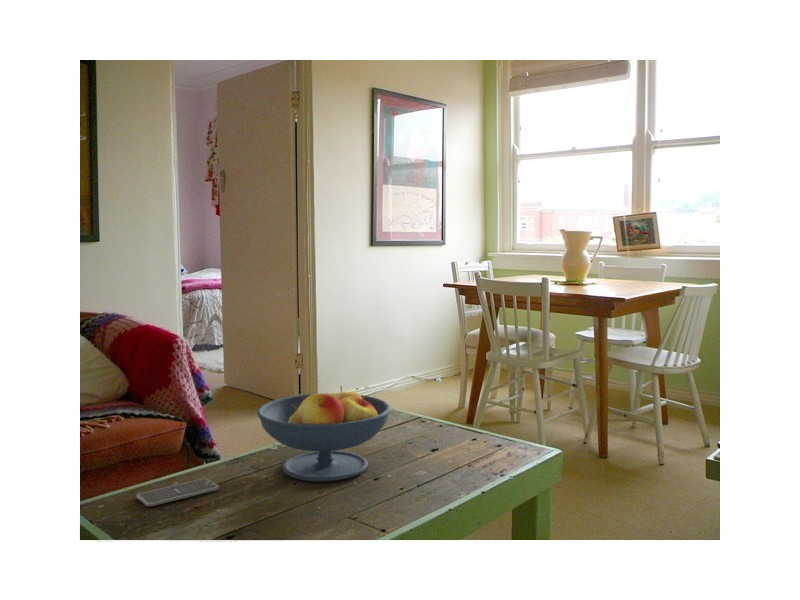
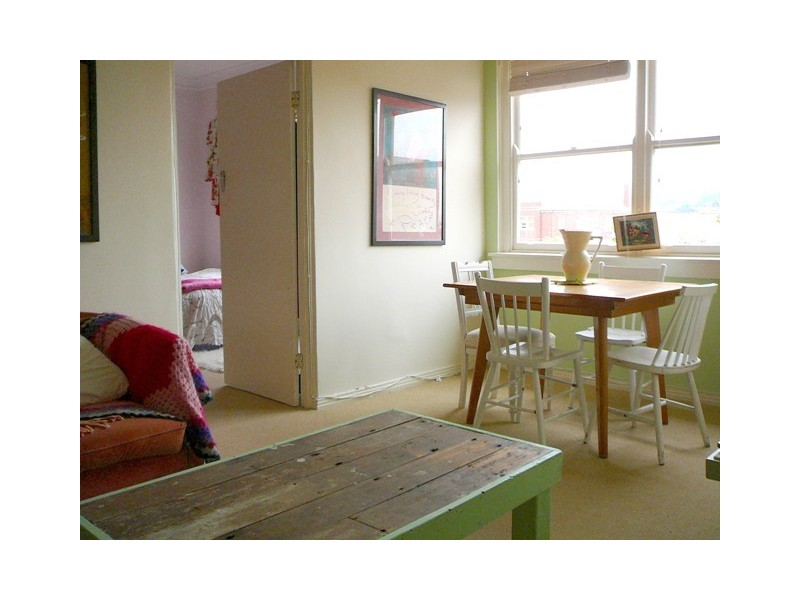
- fruit bowl [256,385,392,482]
- smartphone [136,478,220,507]
